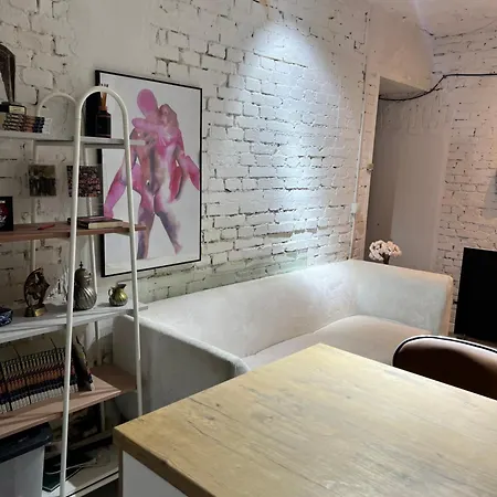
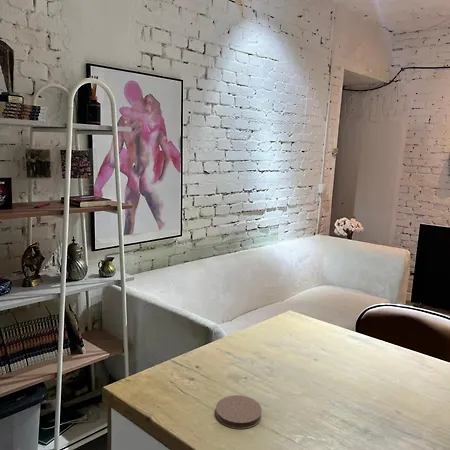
+ coaster [215,394,263,430]
